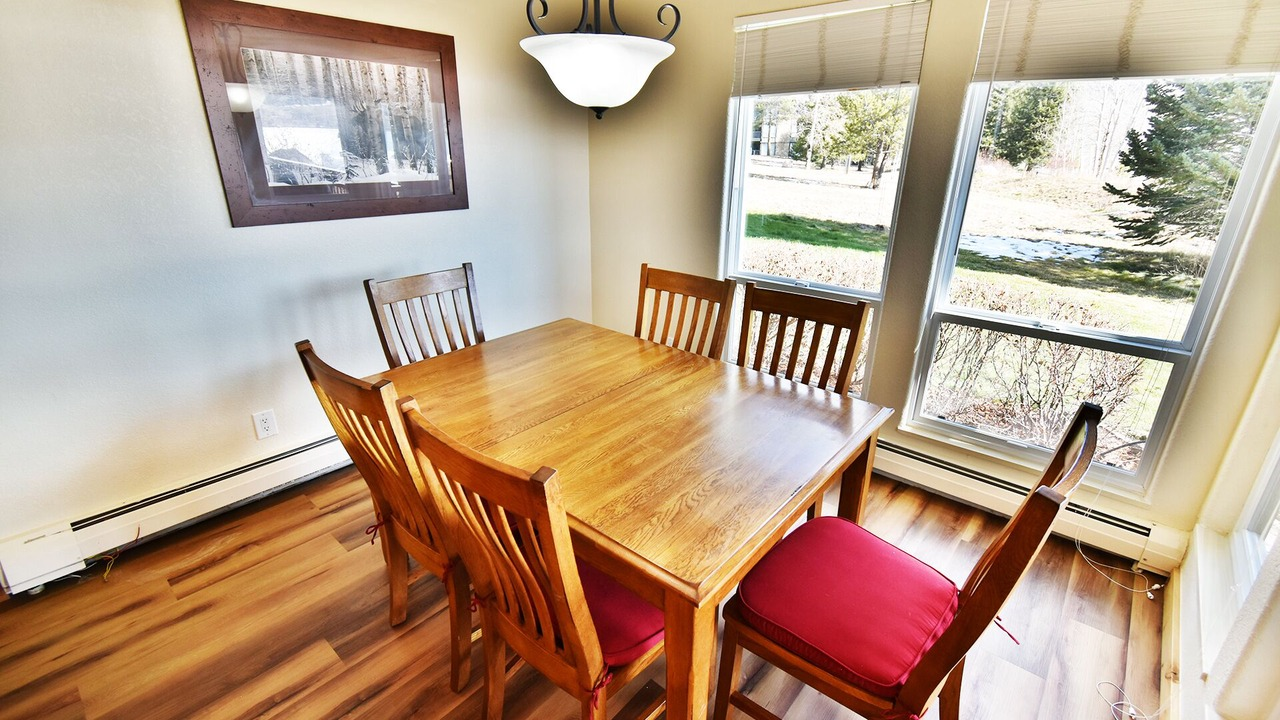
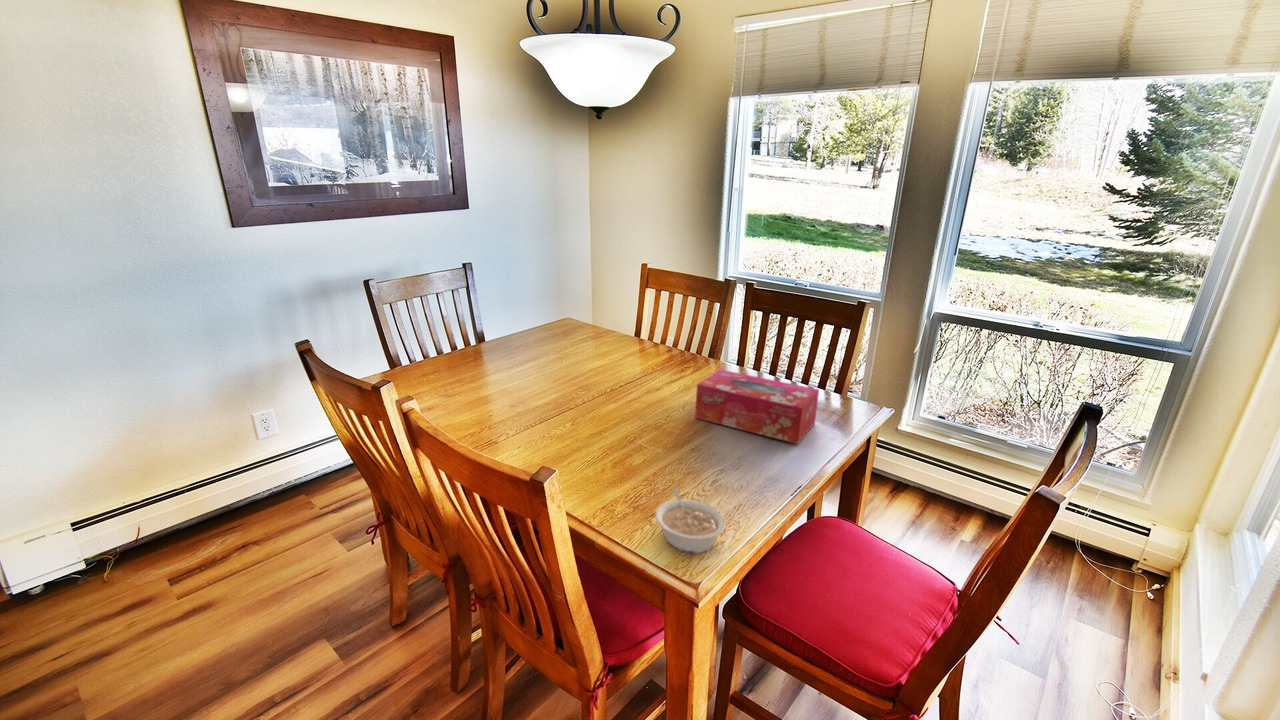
+ tissue box [694,368,820,445]
+ legume [654,486,727,554]
